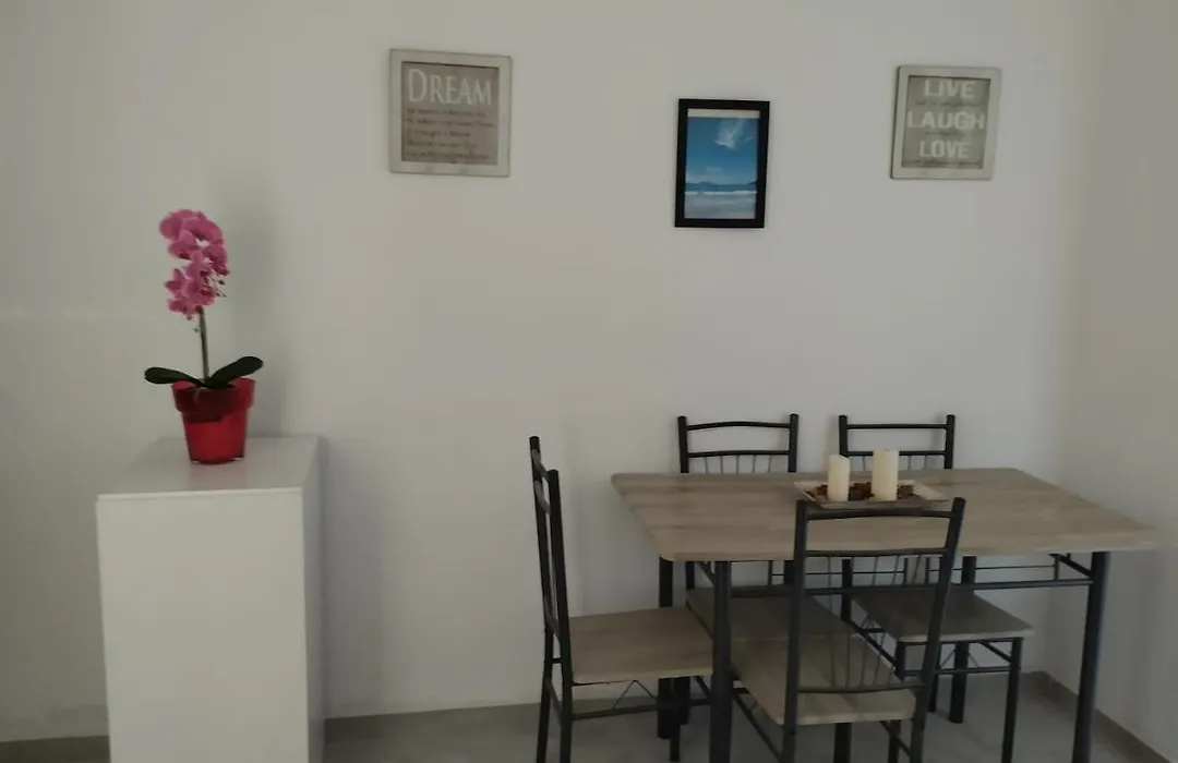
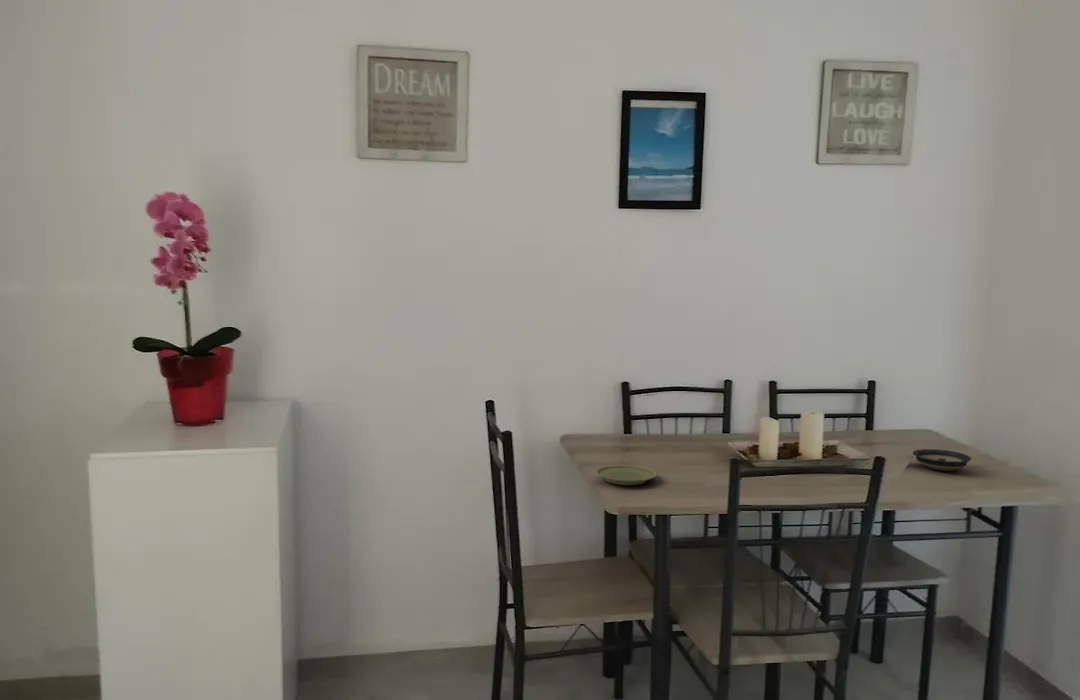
+ saucer [912,448,972,472]
+ plate [595,464,657,486]
